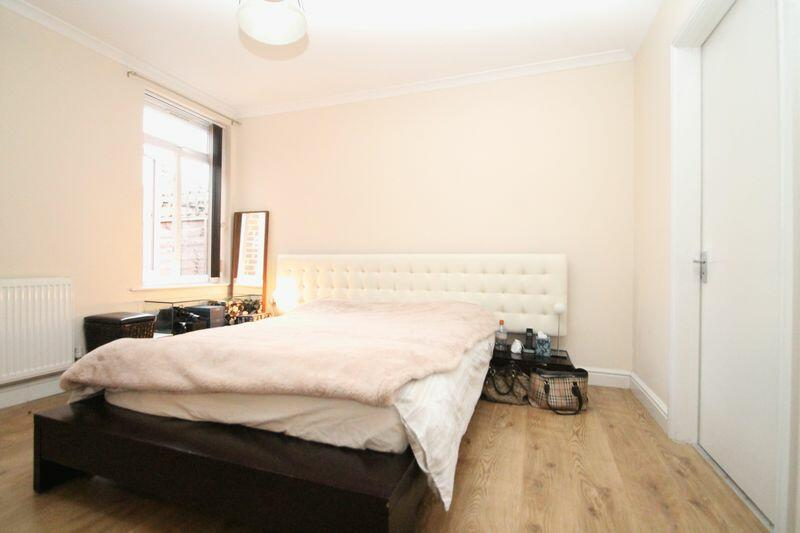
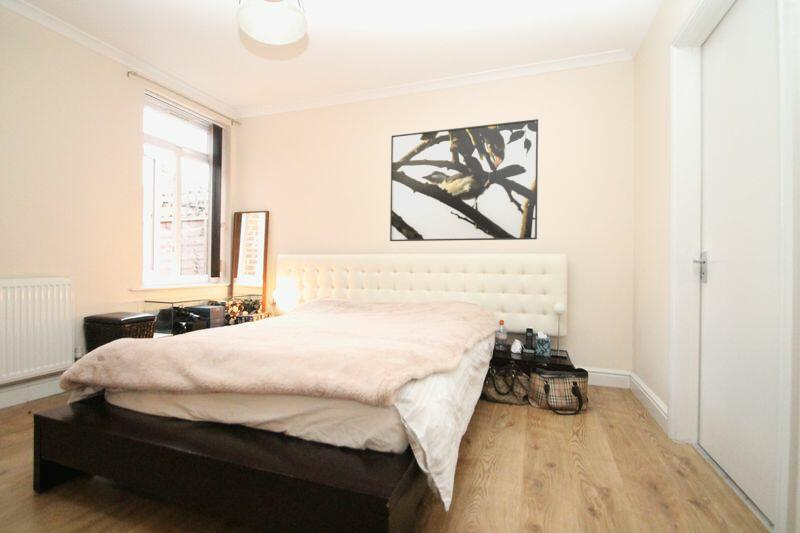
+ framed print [389,118,539,242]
